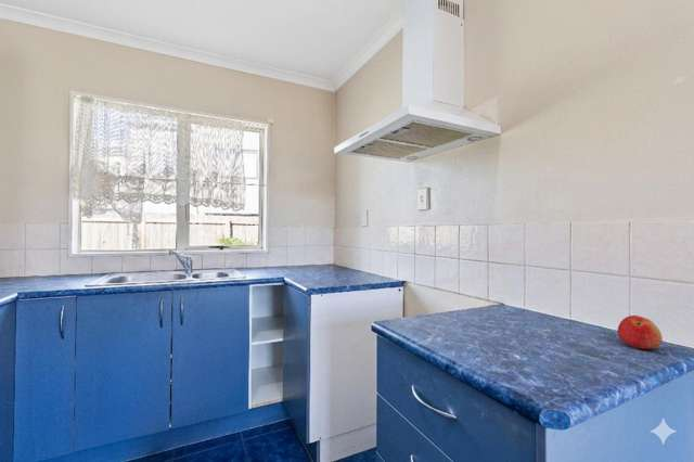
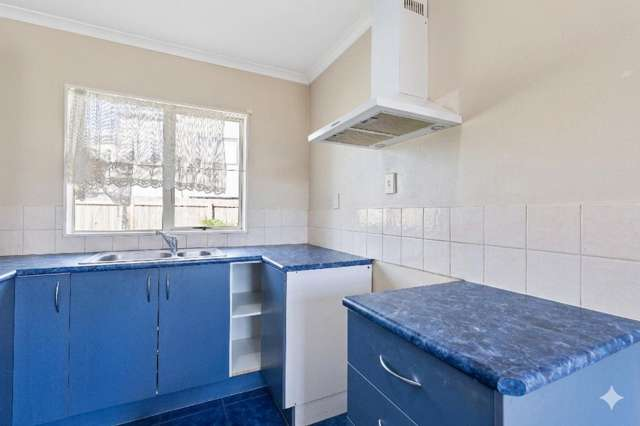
- apple [617,315,664,350]
